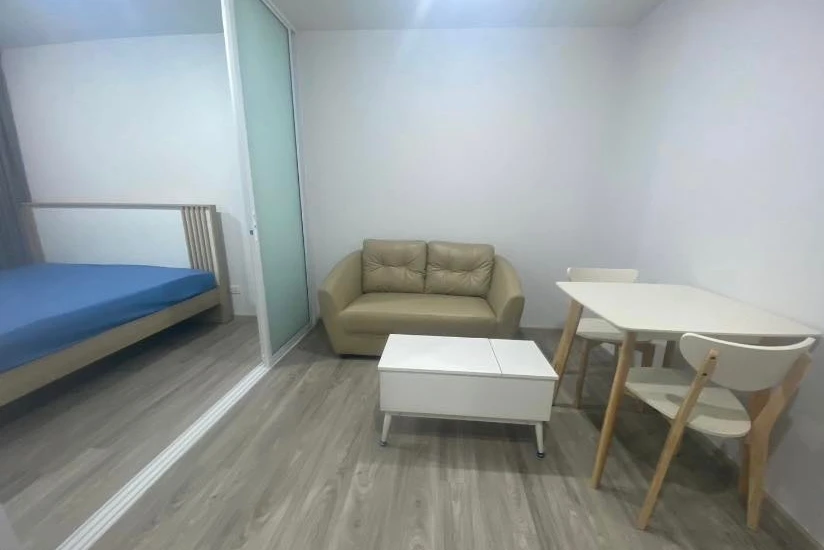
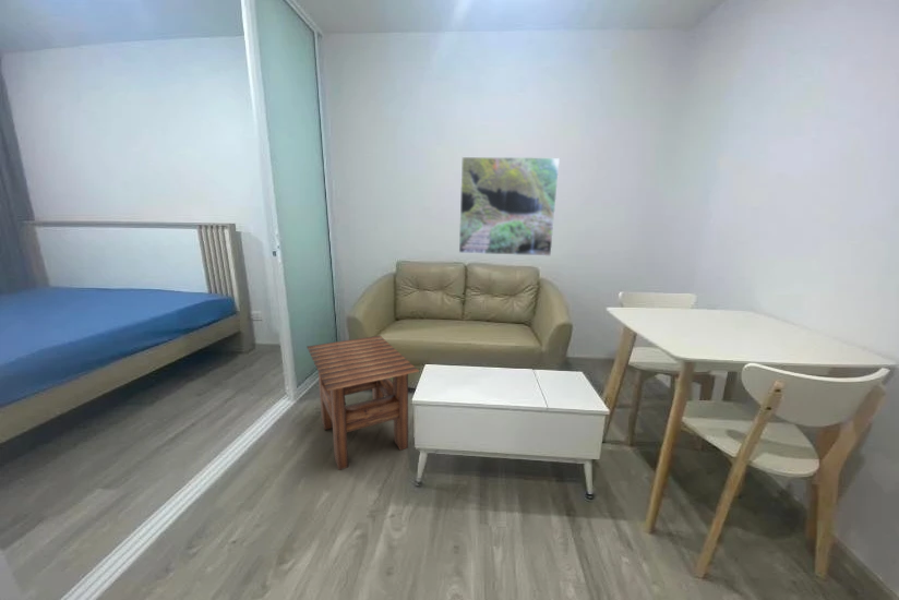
+ side table [305,335,420,471]
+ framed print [458,156,561,257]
